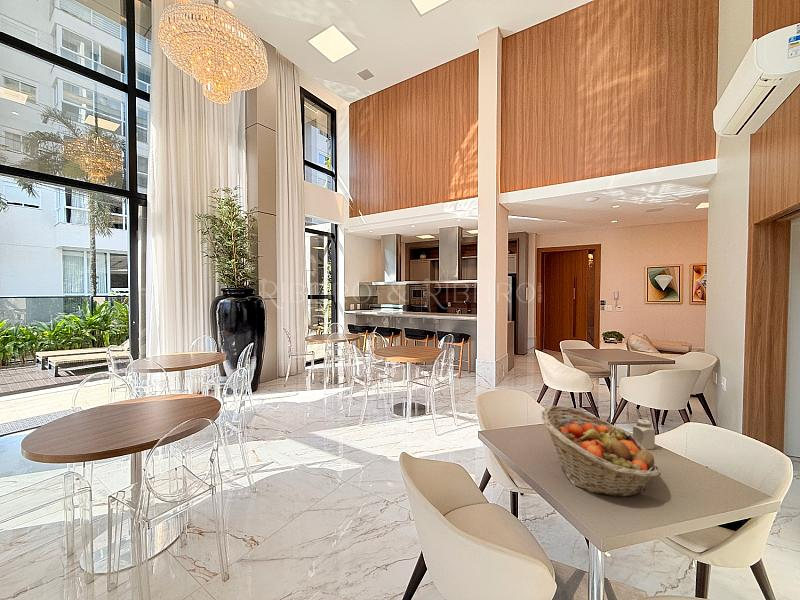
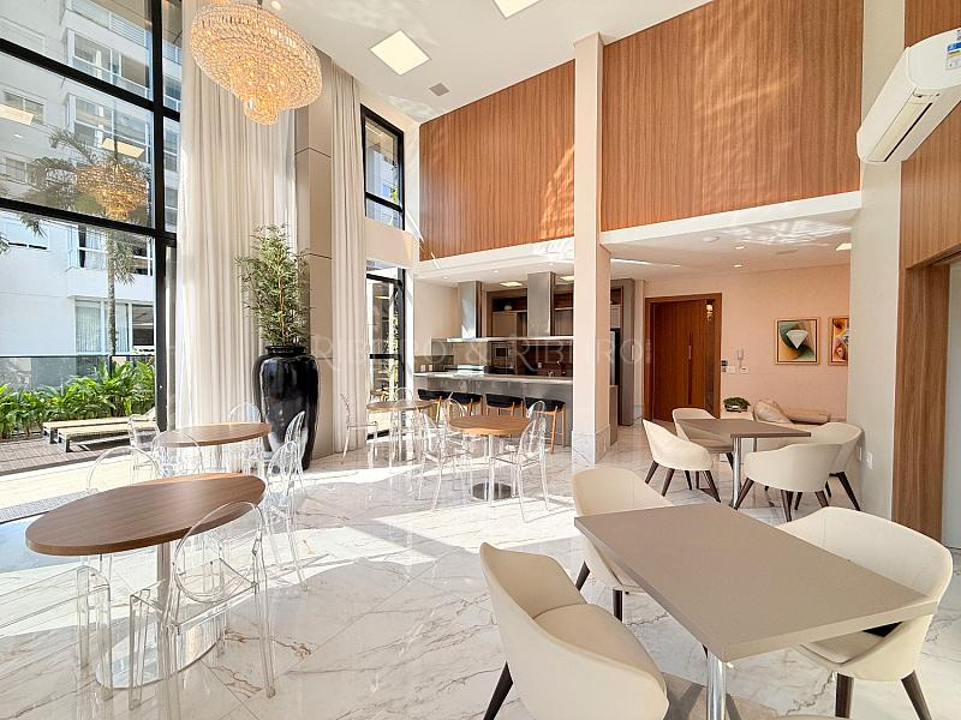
- fruit basket [540,405,662,498]
- salt shaker [632,418,656,450]
